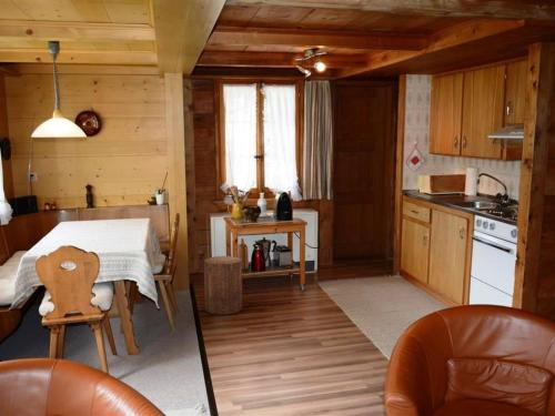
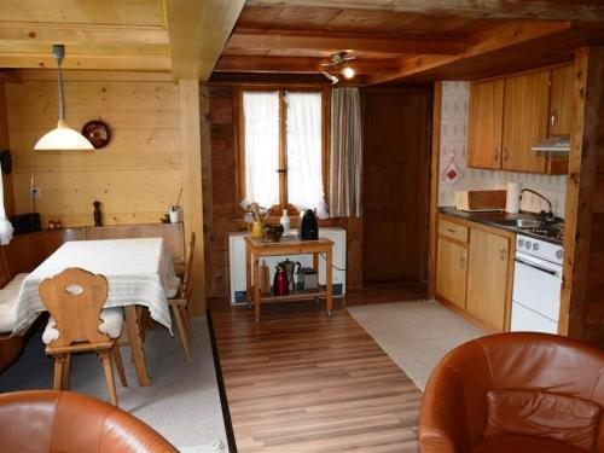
- stool [203,255,243,316]
